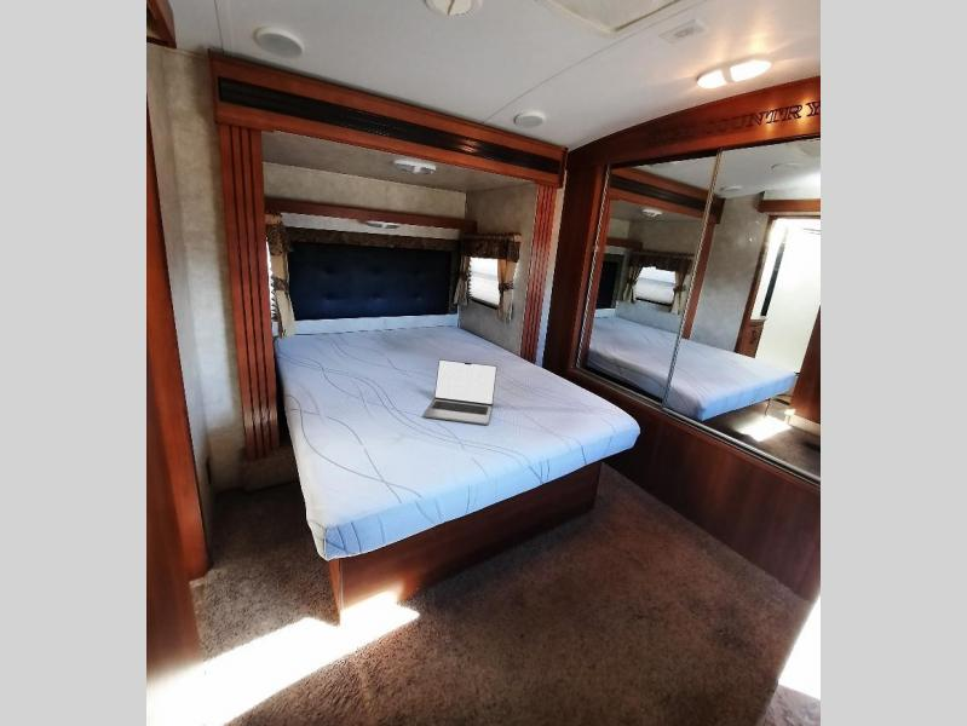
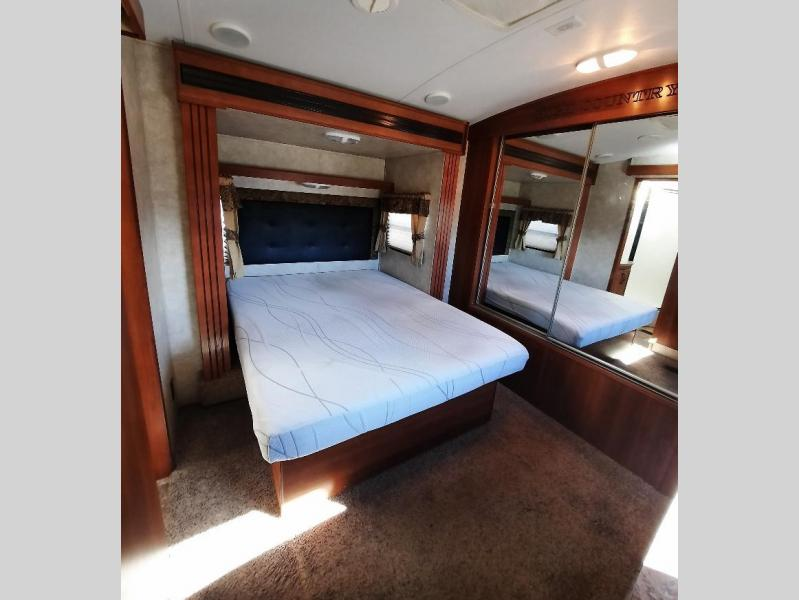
- laptop [422,358,497,426]
